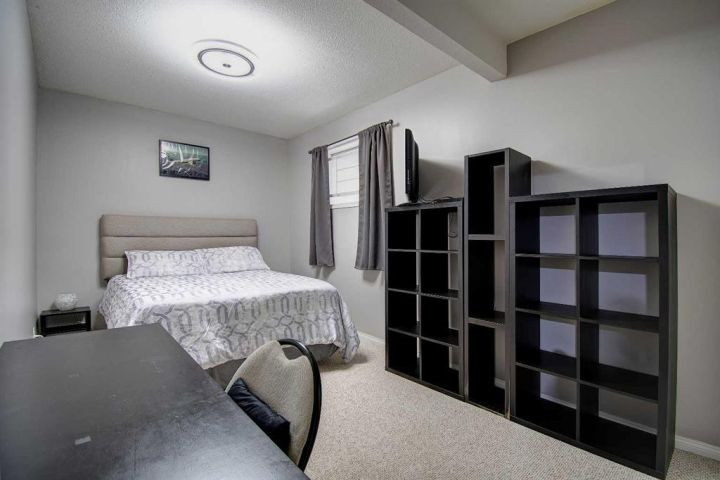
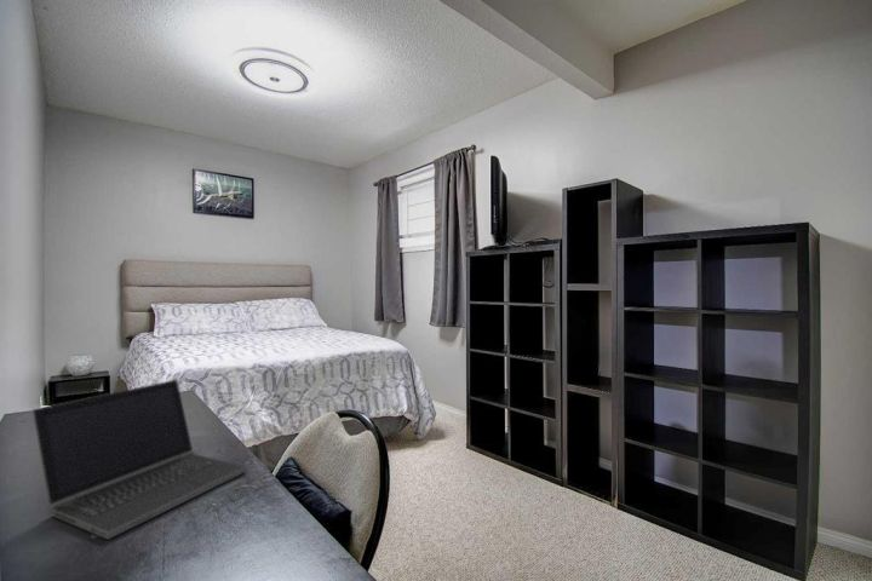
+ laptop computer [31,379,247,541]
